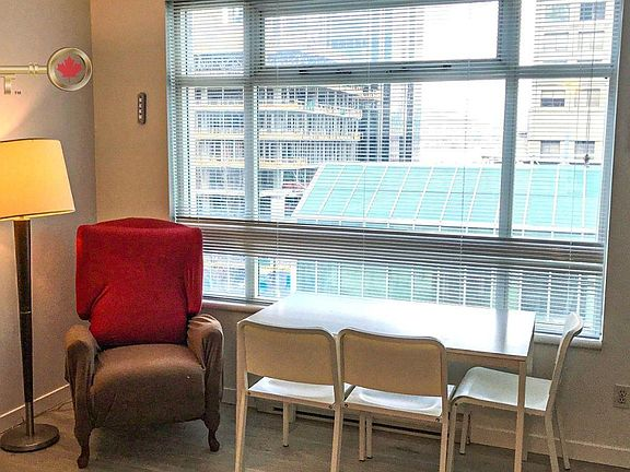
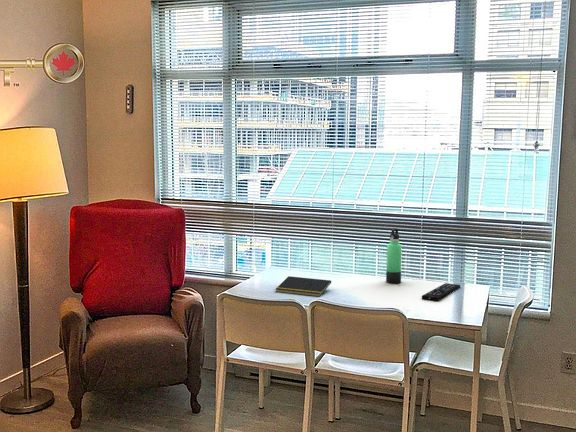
+ remote control [421,282,461,302]
+ notepad [274,275,332,298]
+ thermos bottle [385,227,403,284]
